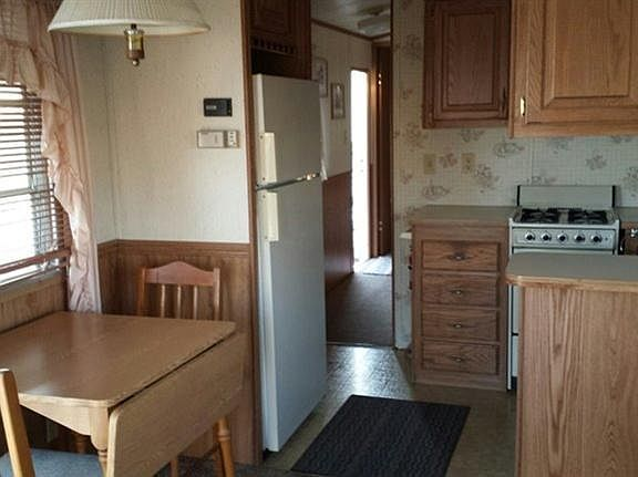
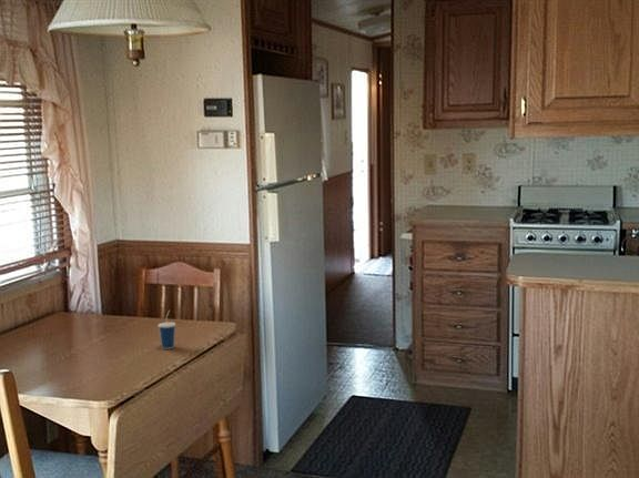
+ cup [156,309,176,349]
